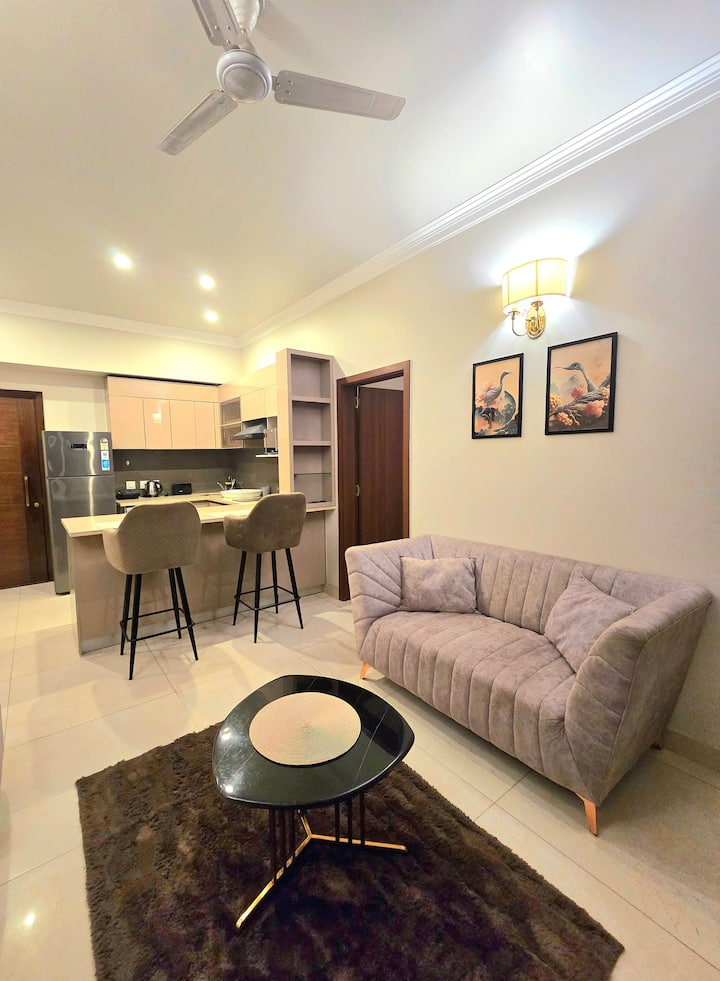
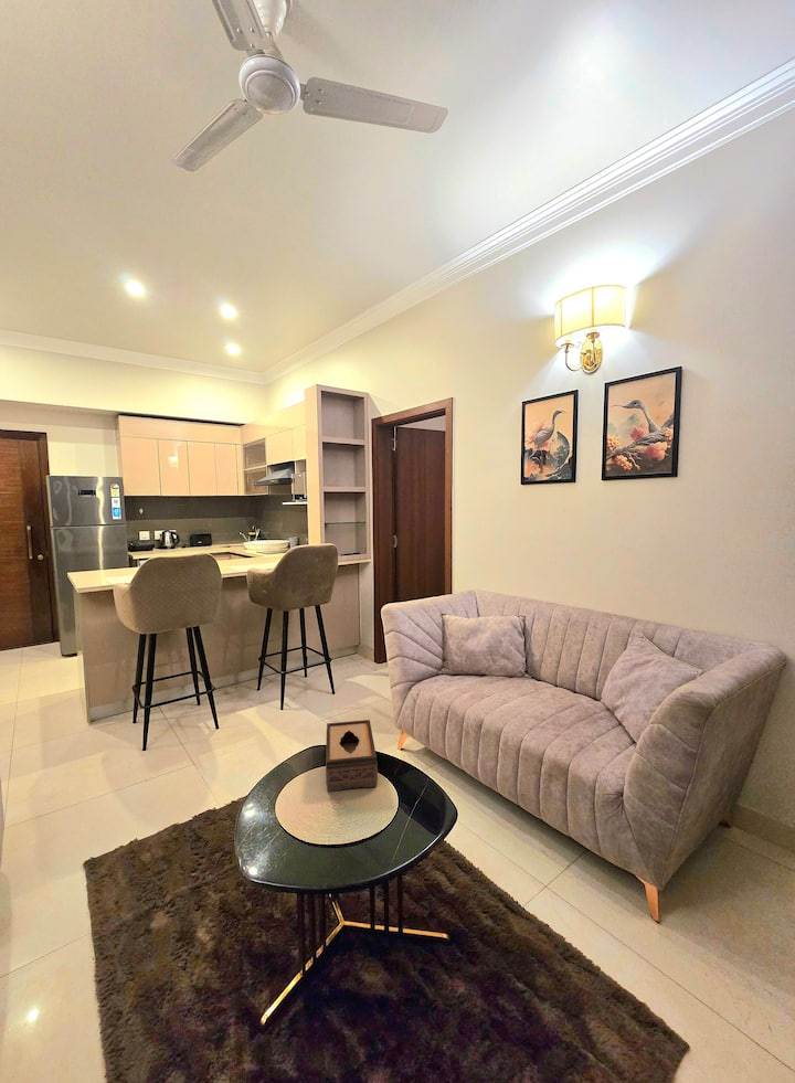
+ tissue box [325,719,379,793]
